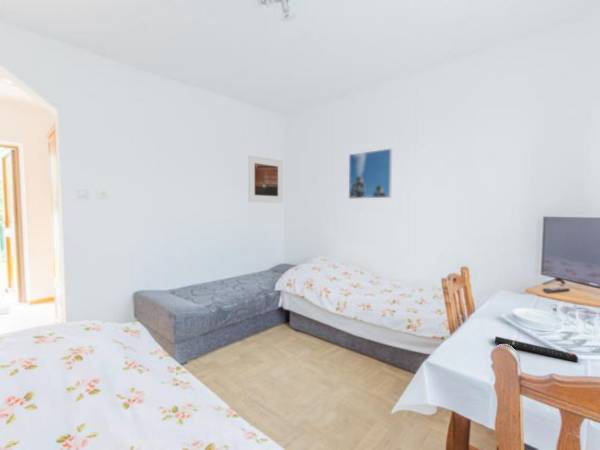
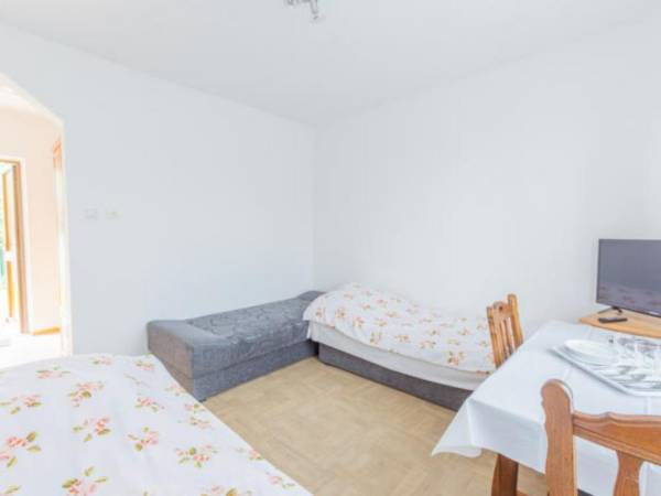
- remote control [493,336,579,363]
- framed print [247,154,284,204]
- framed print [348,148,393,200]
